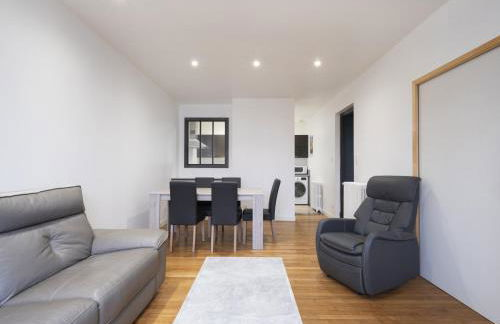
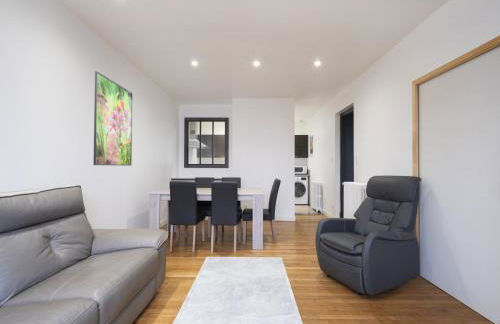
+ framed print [92,70,134,167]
